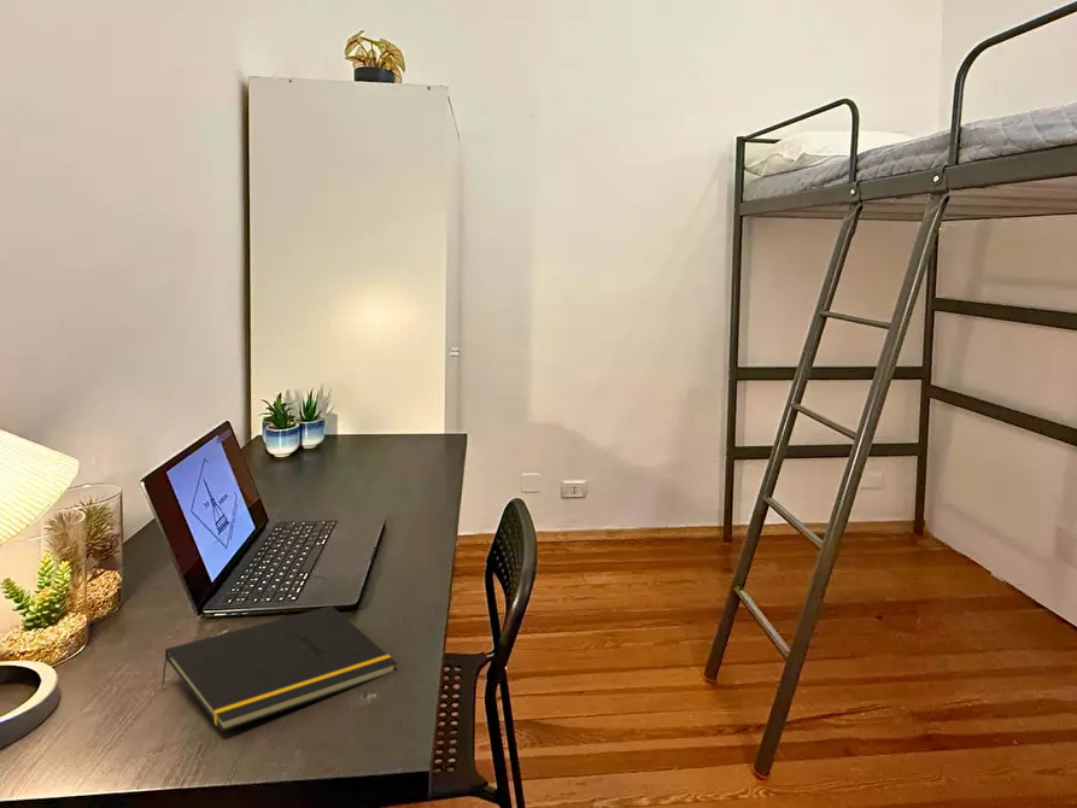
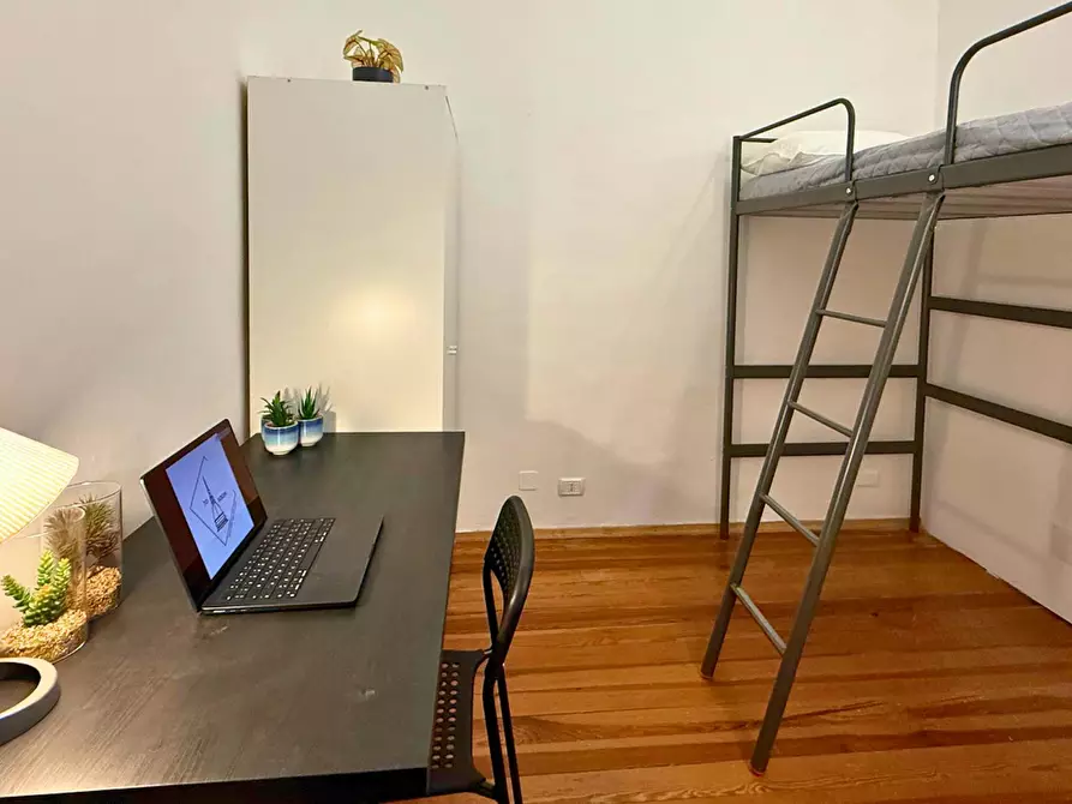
- notepad [160,604,398,733]
